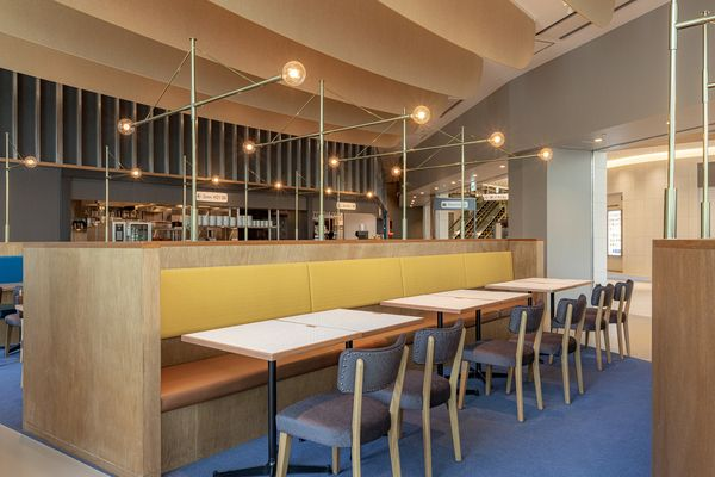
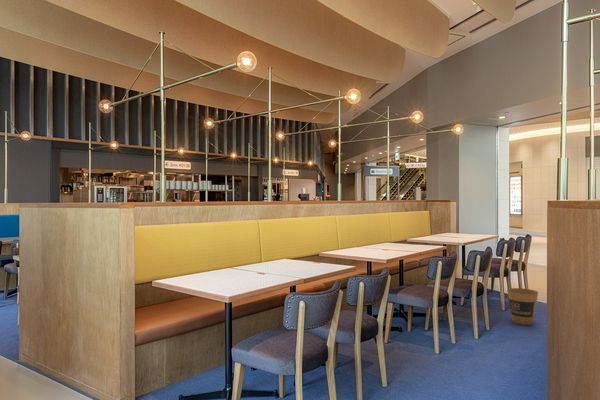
+ trash can [506,287,539,326]
